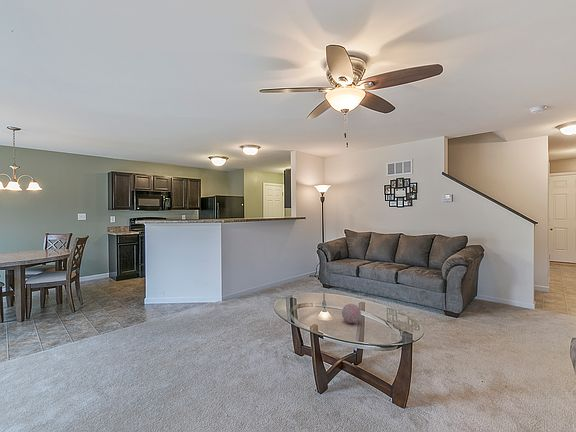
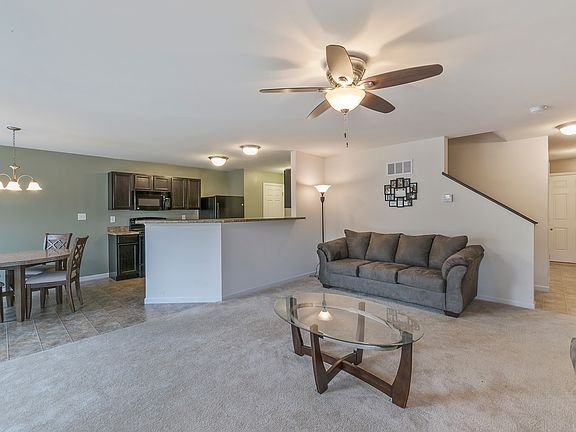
- decorative orb [341,303,362,324]
